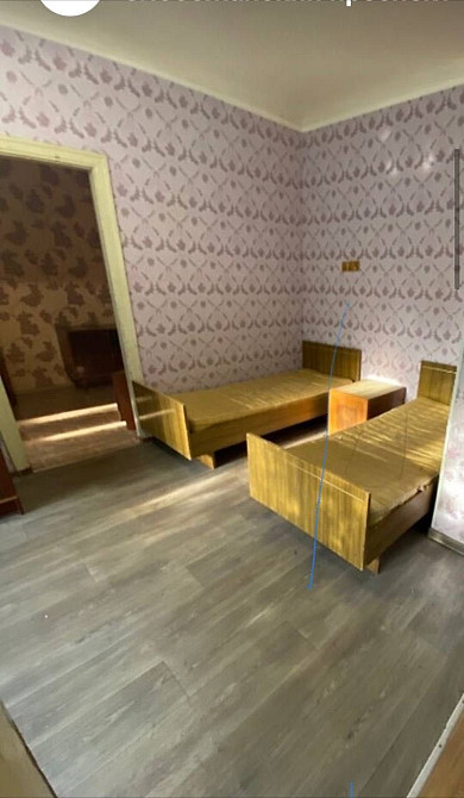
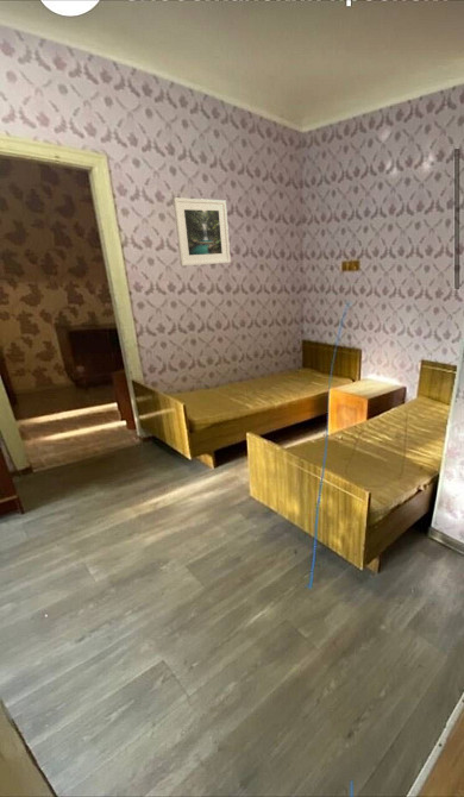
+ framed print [173,196,231,268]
